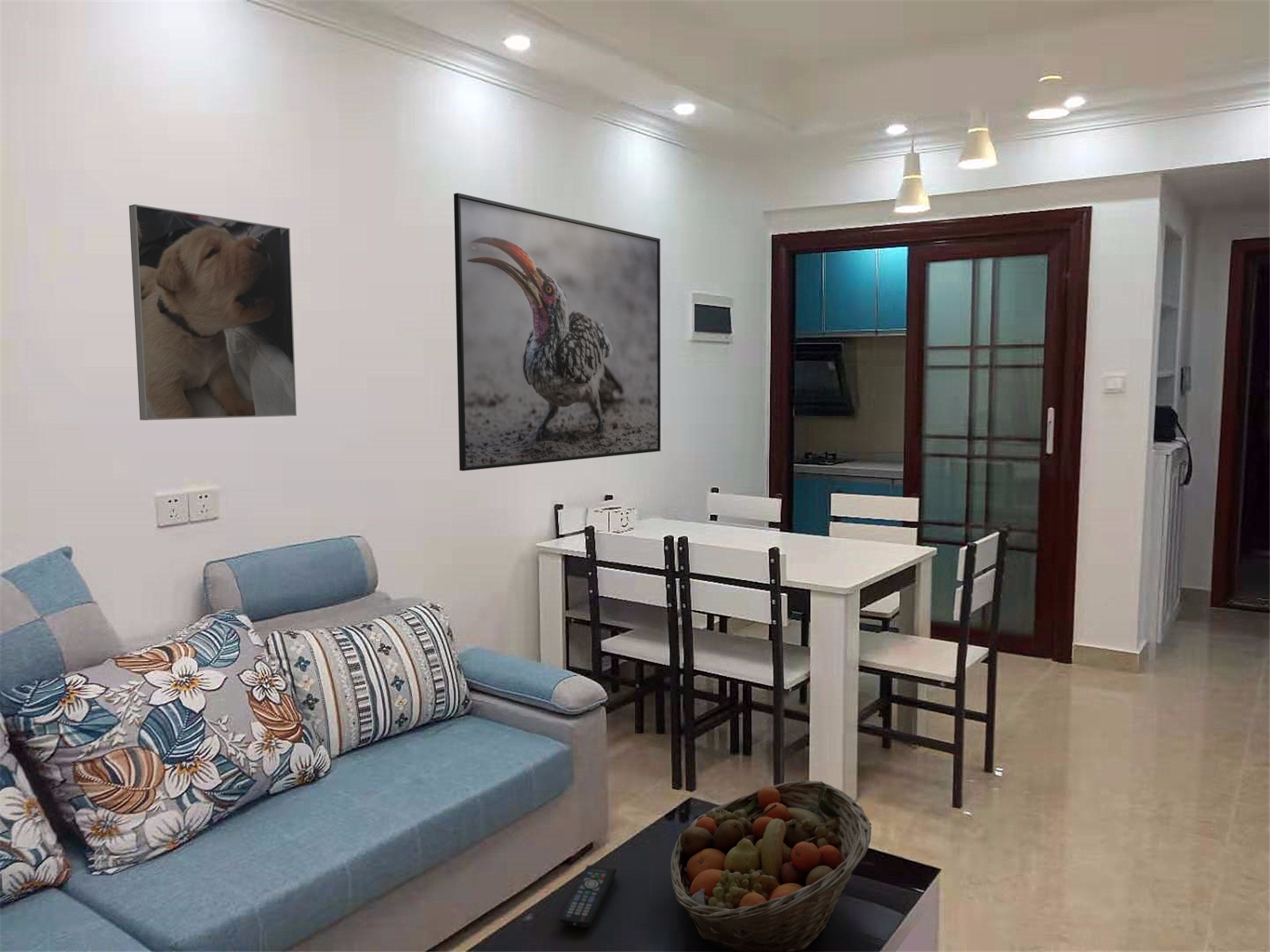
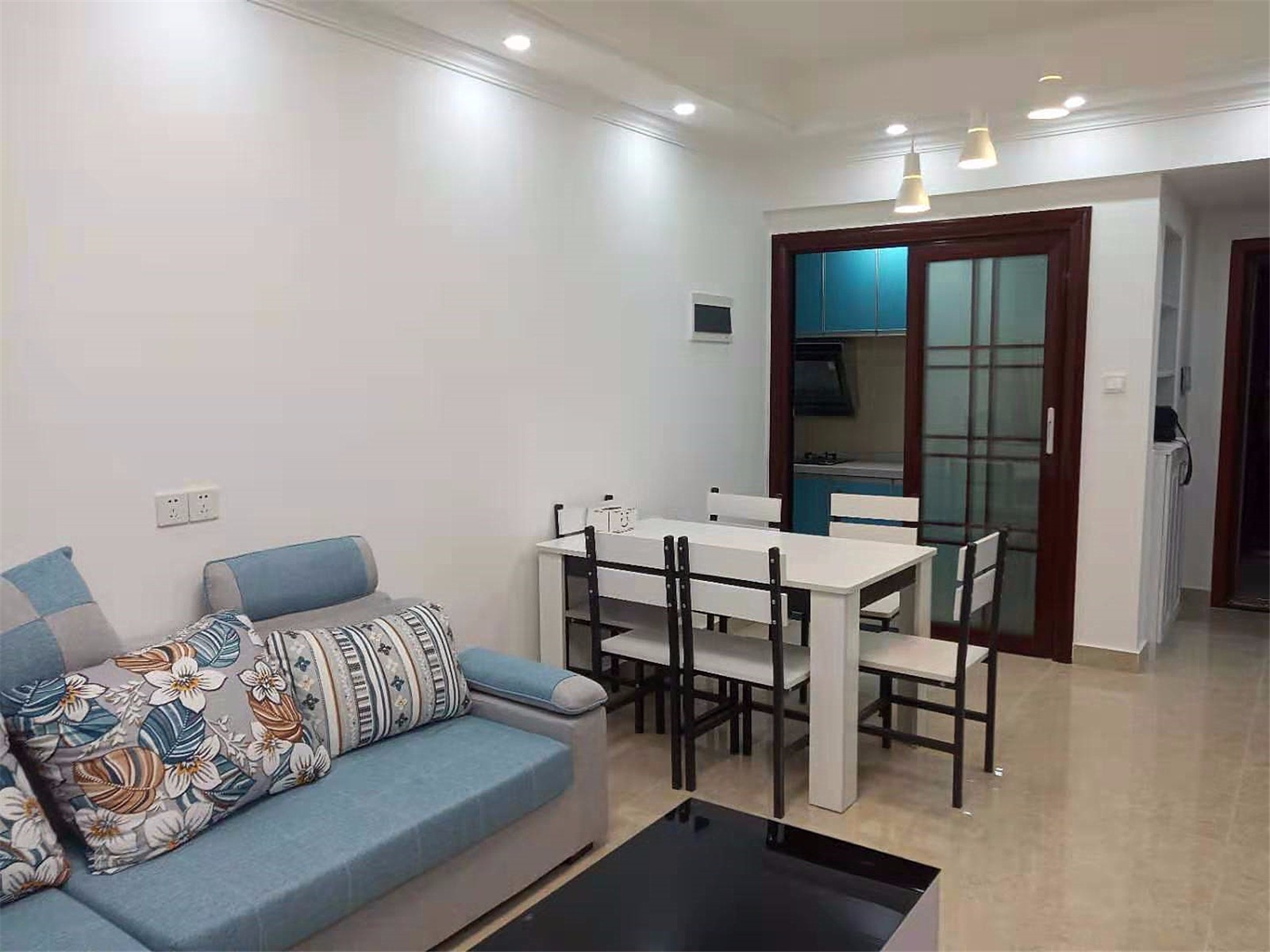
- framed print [129,204,298,421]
- remote control [559,865,618,928]
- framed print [453,192,661,472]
- fruit basket [669,779,872,952]
